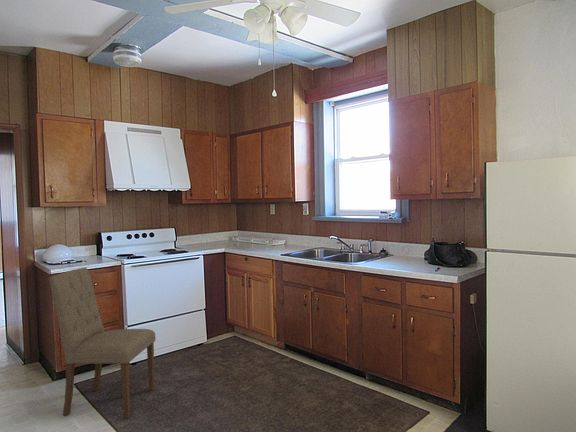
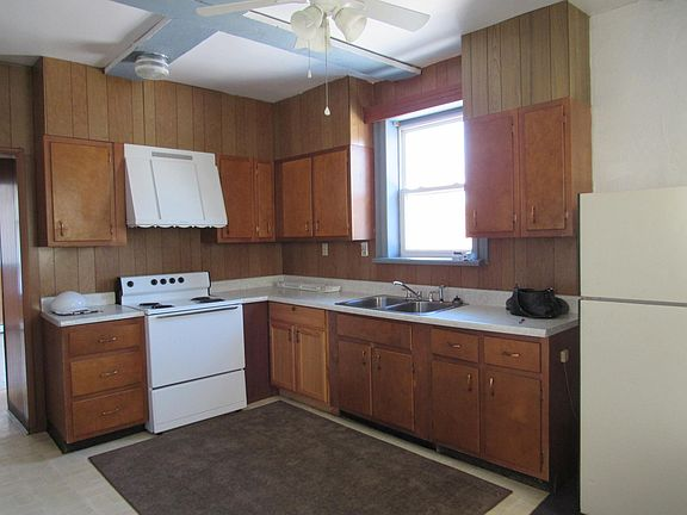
- dining chair [48,267,157,419]
